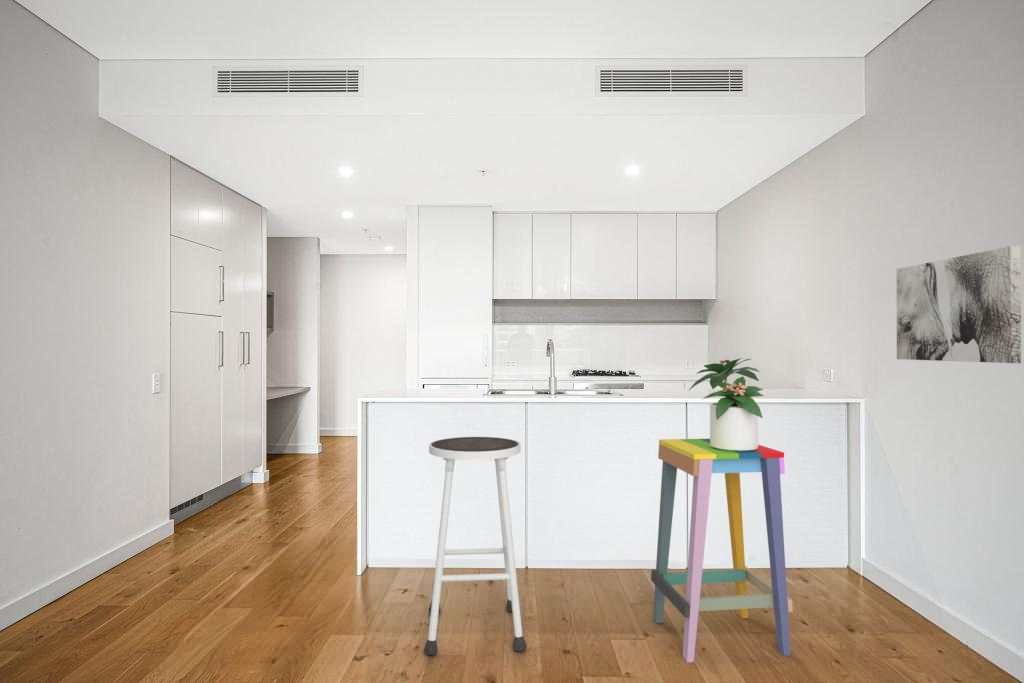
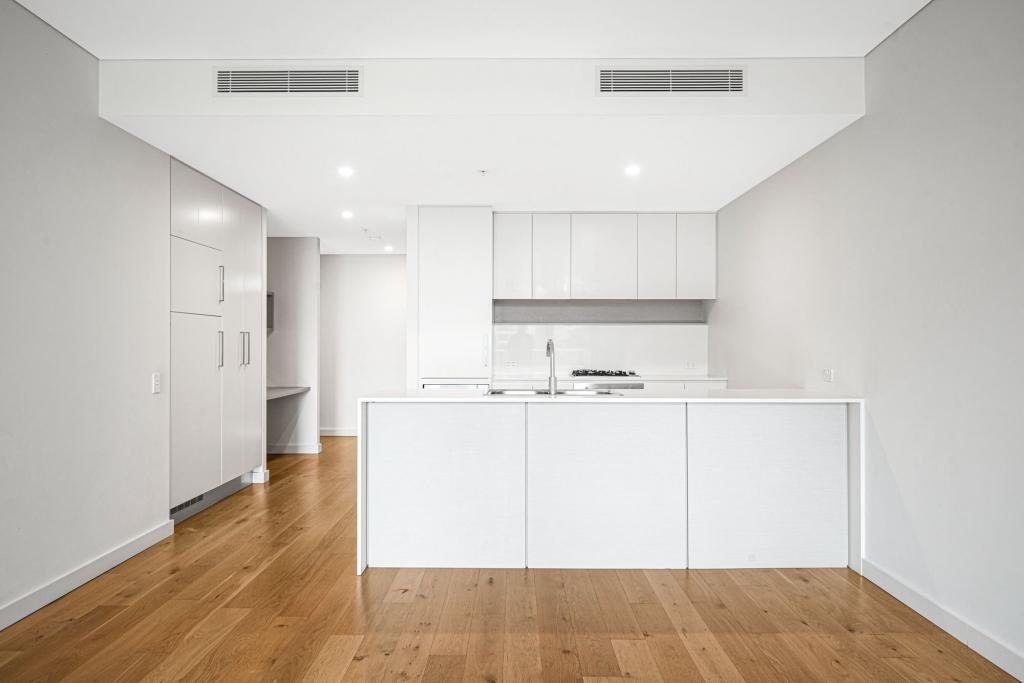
- stool [423,436,528,656]
- potted plant [687,357,765,452]
- wall art [896,245,1022,364]
- bar stool [650,438,794,663]
